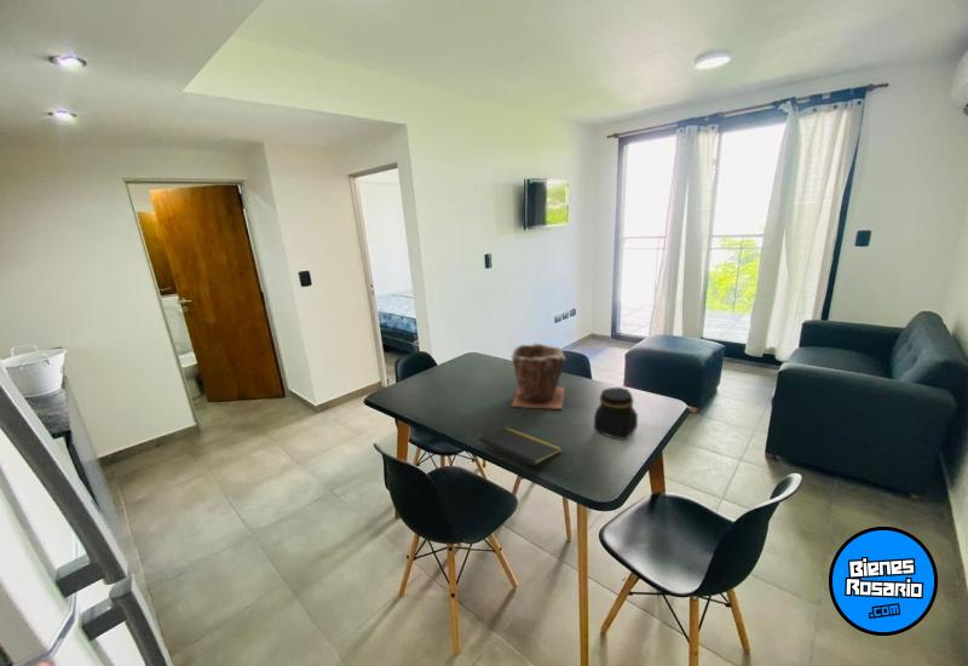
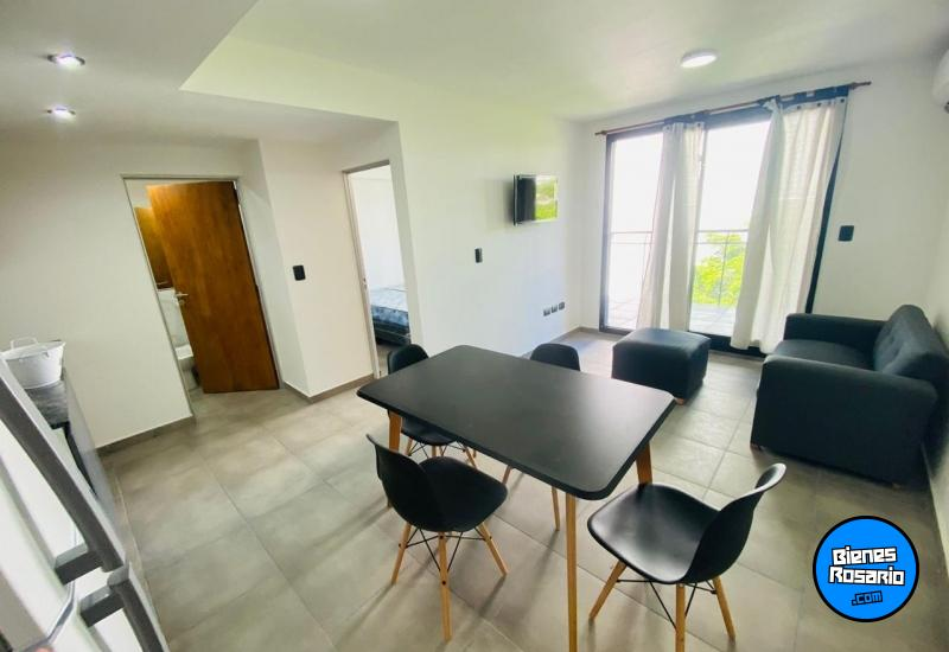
- notepad [478,426,564,476]
- jar [593,386,639,441]
- plant pot [511,341,566,410]
